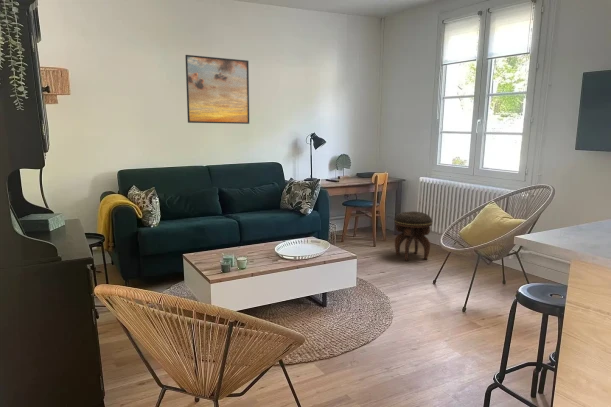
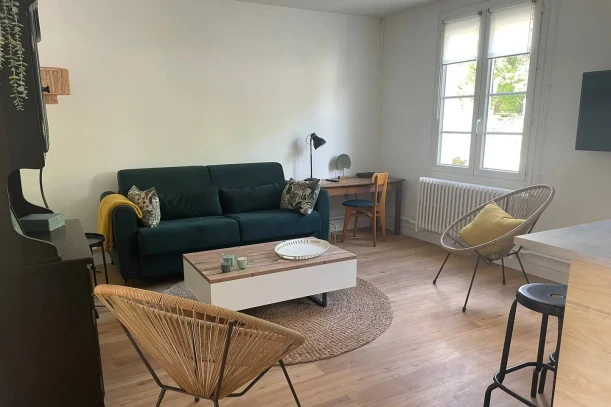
- footstool [394,210,433,261]
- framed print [184,54,250,125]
